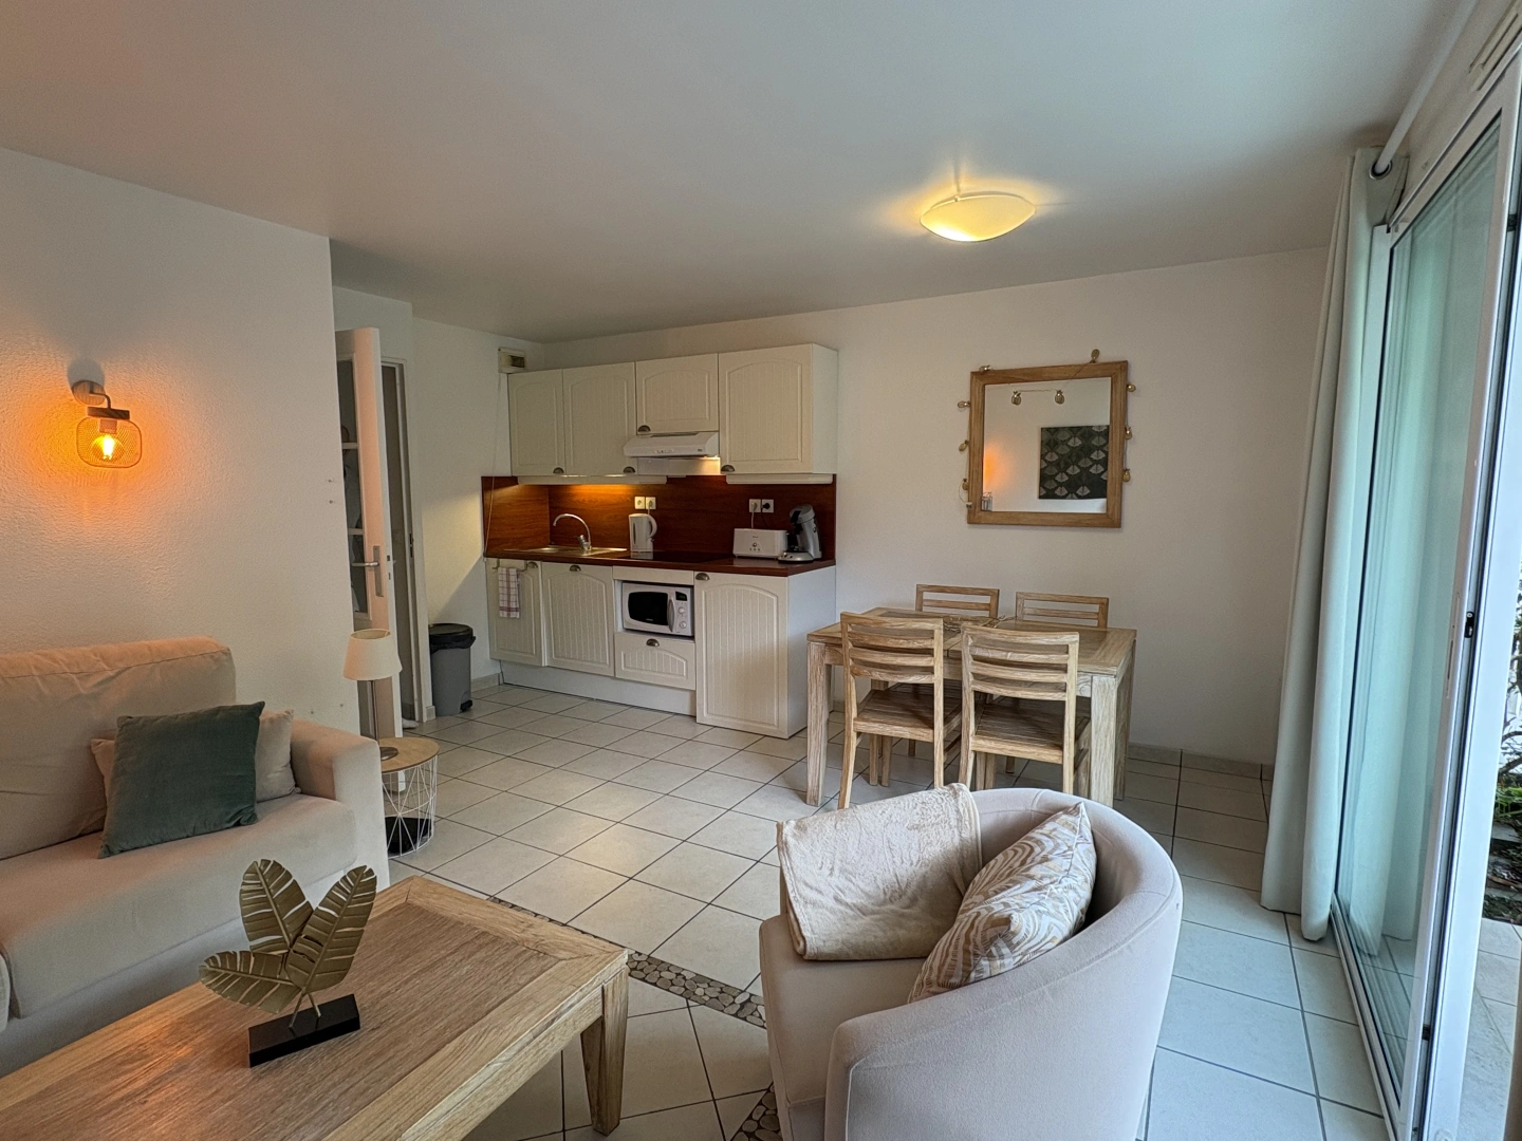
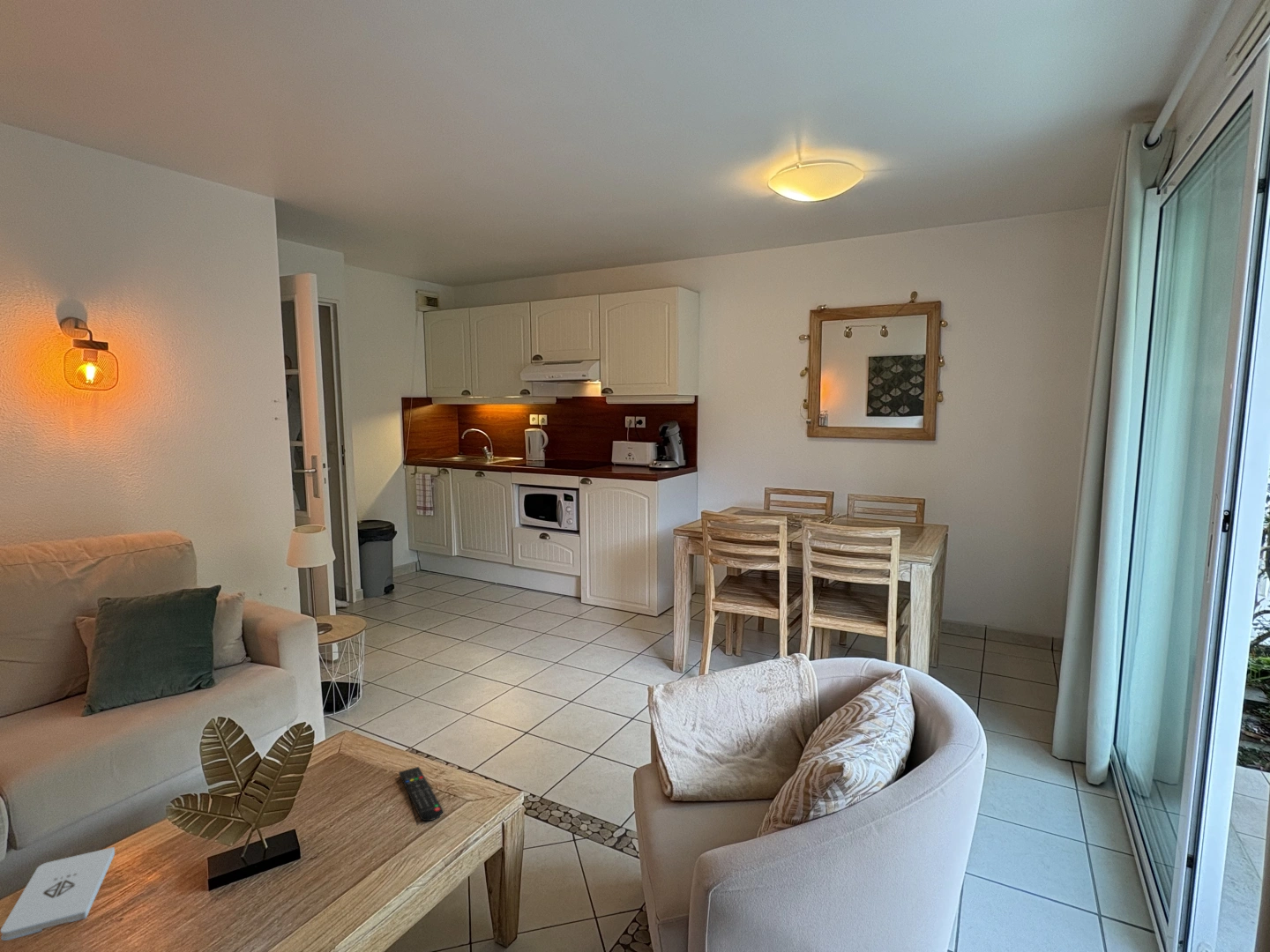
+ notepad [0,846,116,941]
+ remote control [398,766,444,822]
